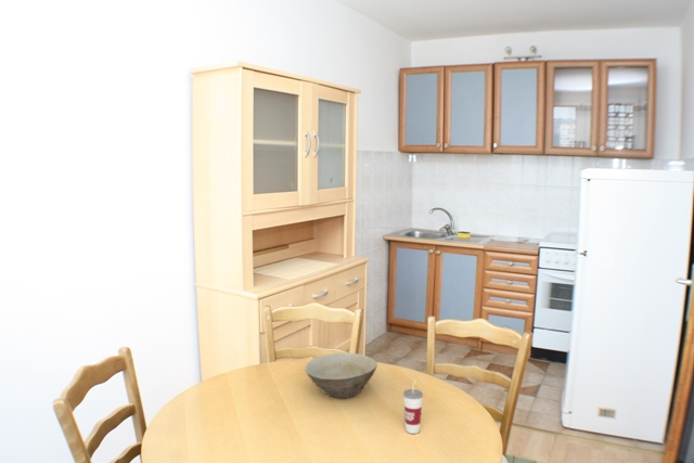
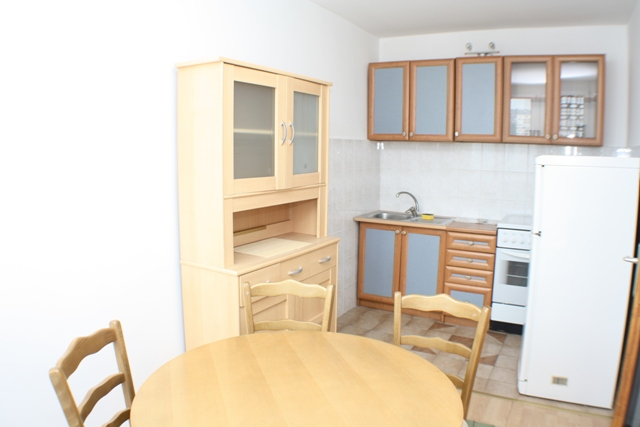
- bowl [305,352,378,399]
- cup [402,378,424,435]
